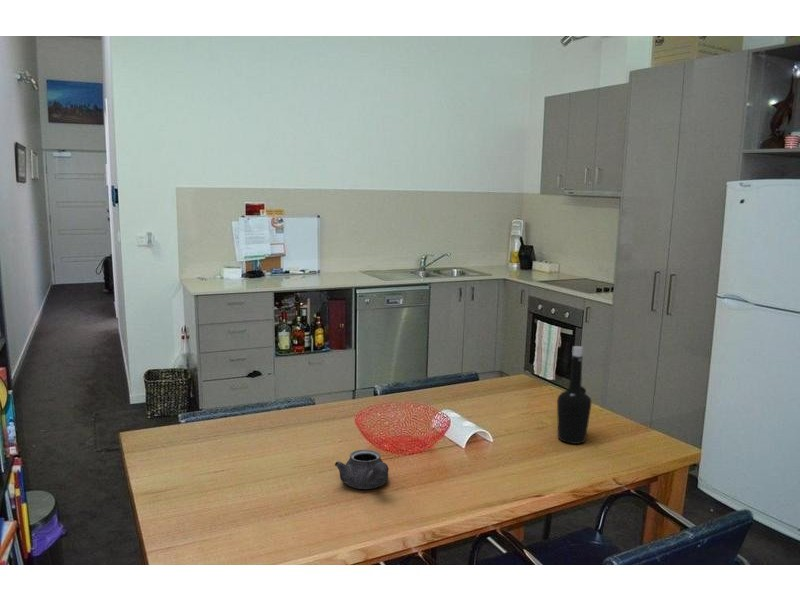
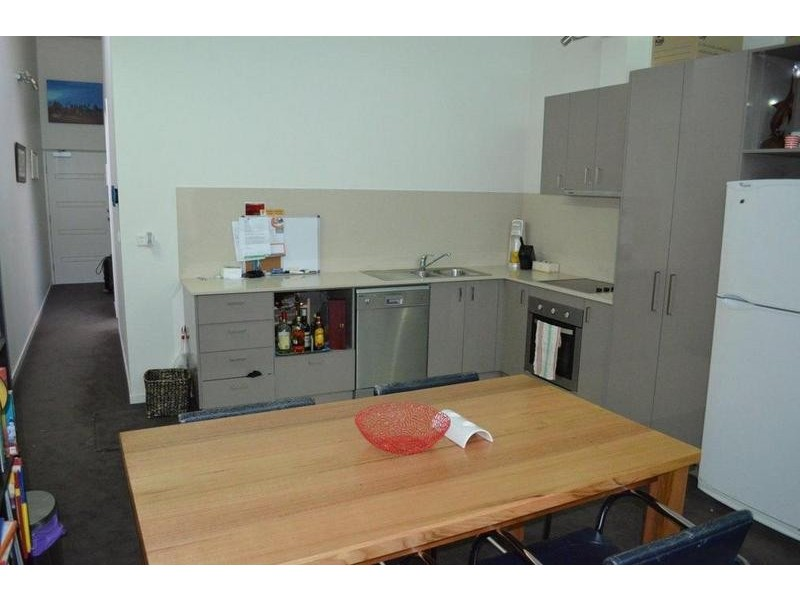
- bottle [556,345,592,445]
- teapot [334,449,389,490]
